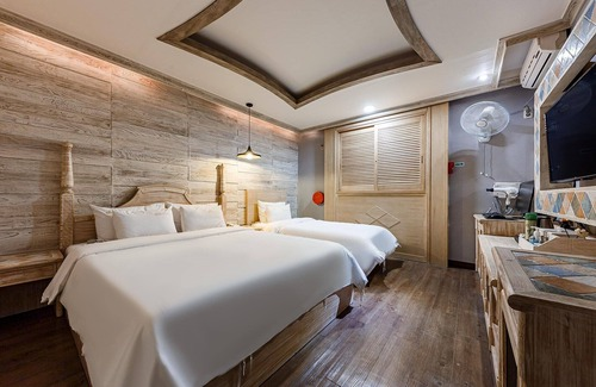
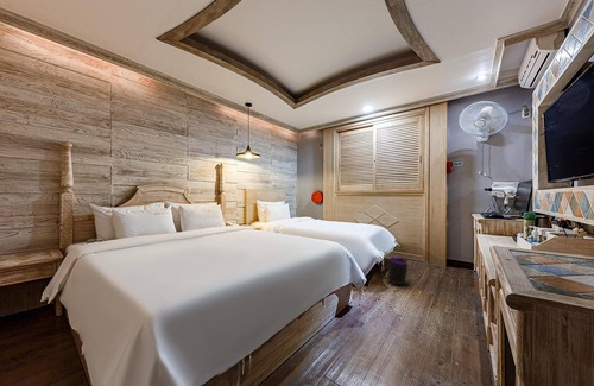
+ trash can [381,255,411,289]
